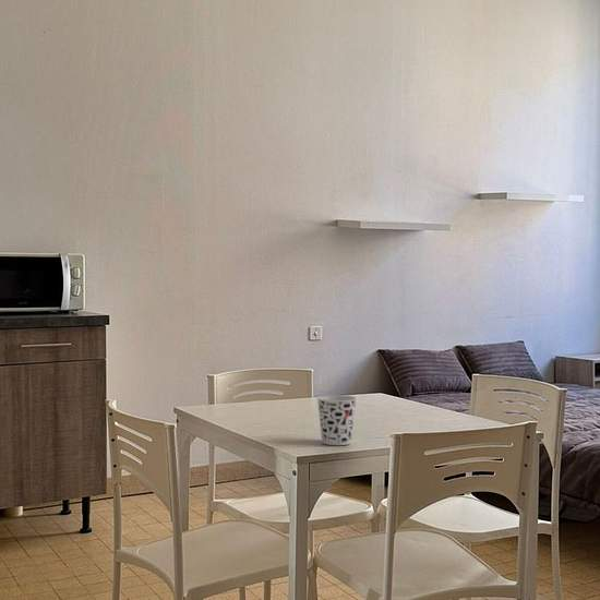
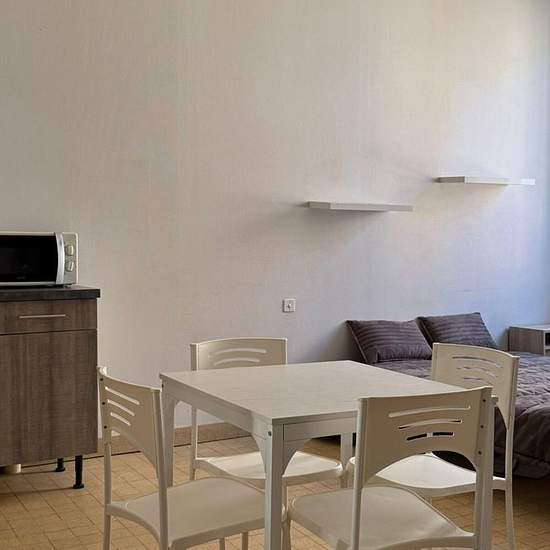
- cup [316,394,358,446]
